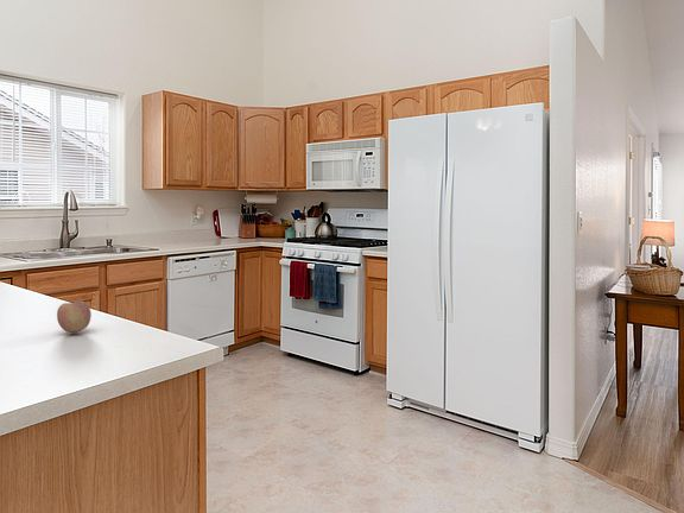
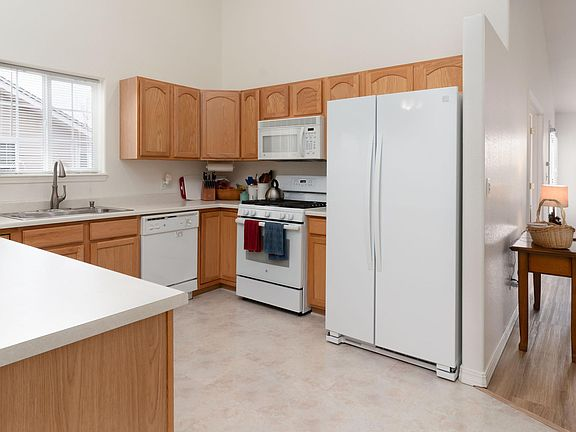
- fruit [56,300,93,334]
